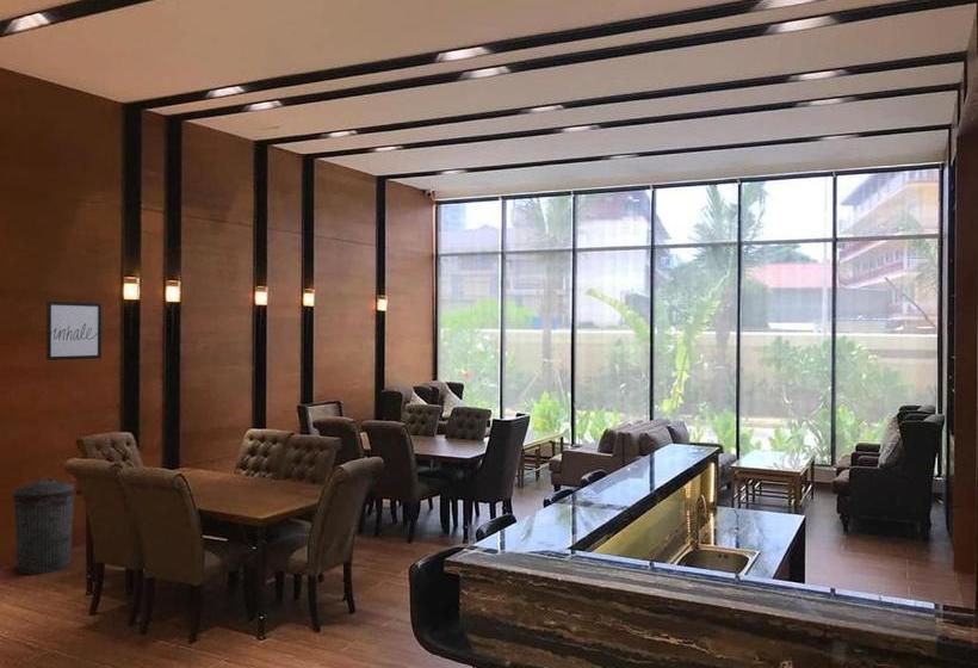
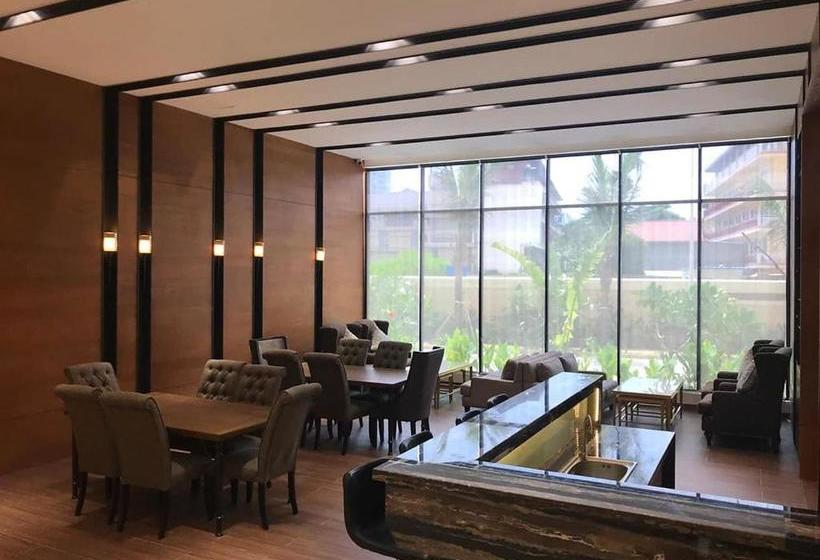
- trash can [12,476,75,576]
- wall art [45,301,103,361]
